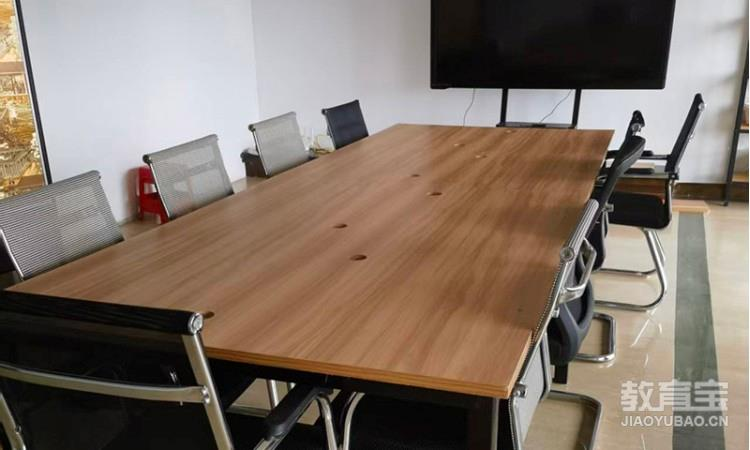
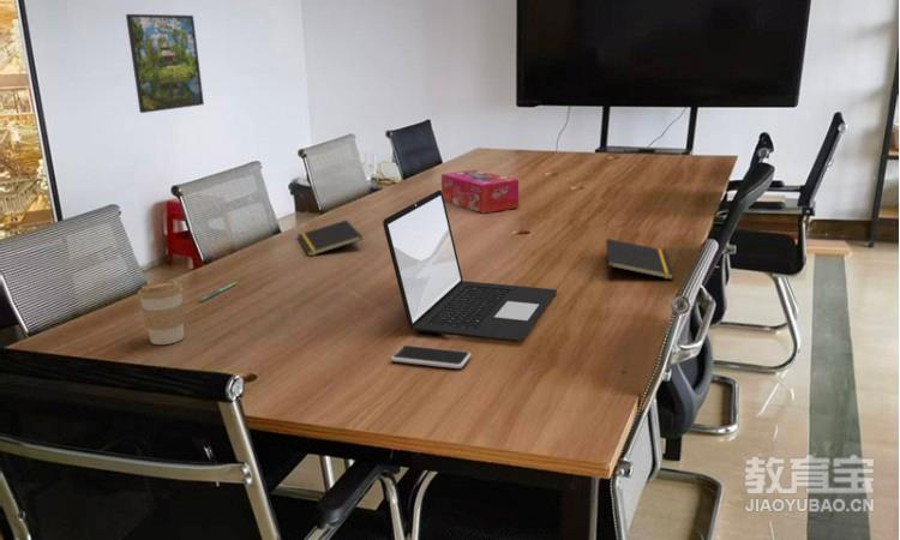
+ notepad [296,218,364,257]
+ laptop [382,190,558,343]
+ pen [198,281,239,302]
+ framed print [125,13,205,114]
+ tissue box [440,169,520,215]
+ smartphone [390,344,472,370]
+ coffee cup [137,280,185,346]
+ notepad [605,238,676,281]
